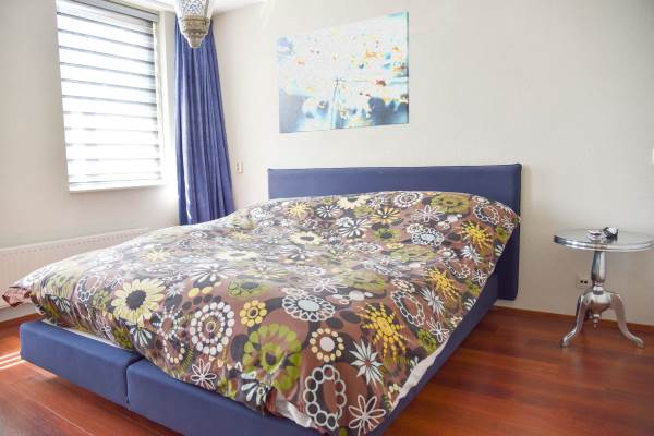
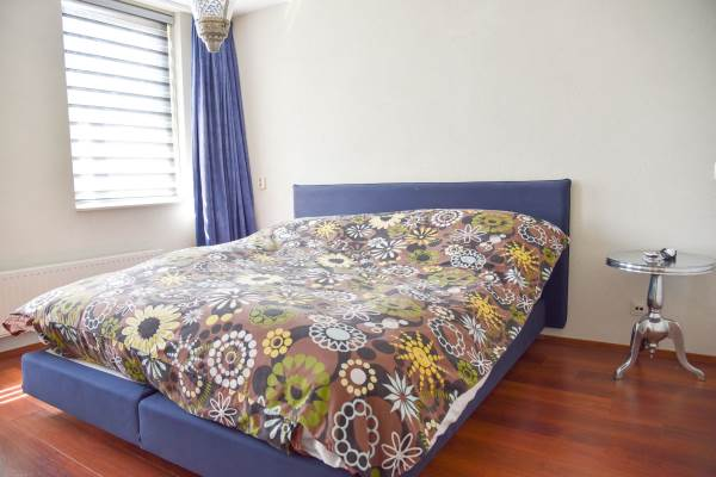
- wall art [276,10,410,134]
